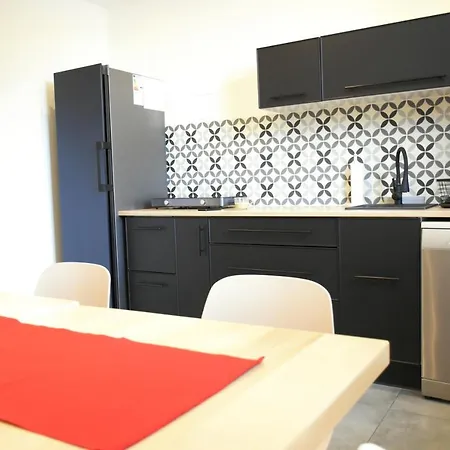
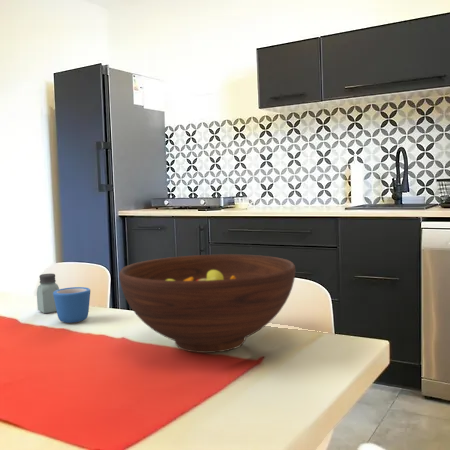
+ fruit bowl [118,253,296,354]
+ mug [53,286,91,324]
+ saltshaker [36,273,60,314]
